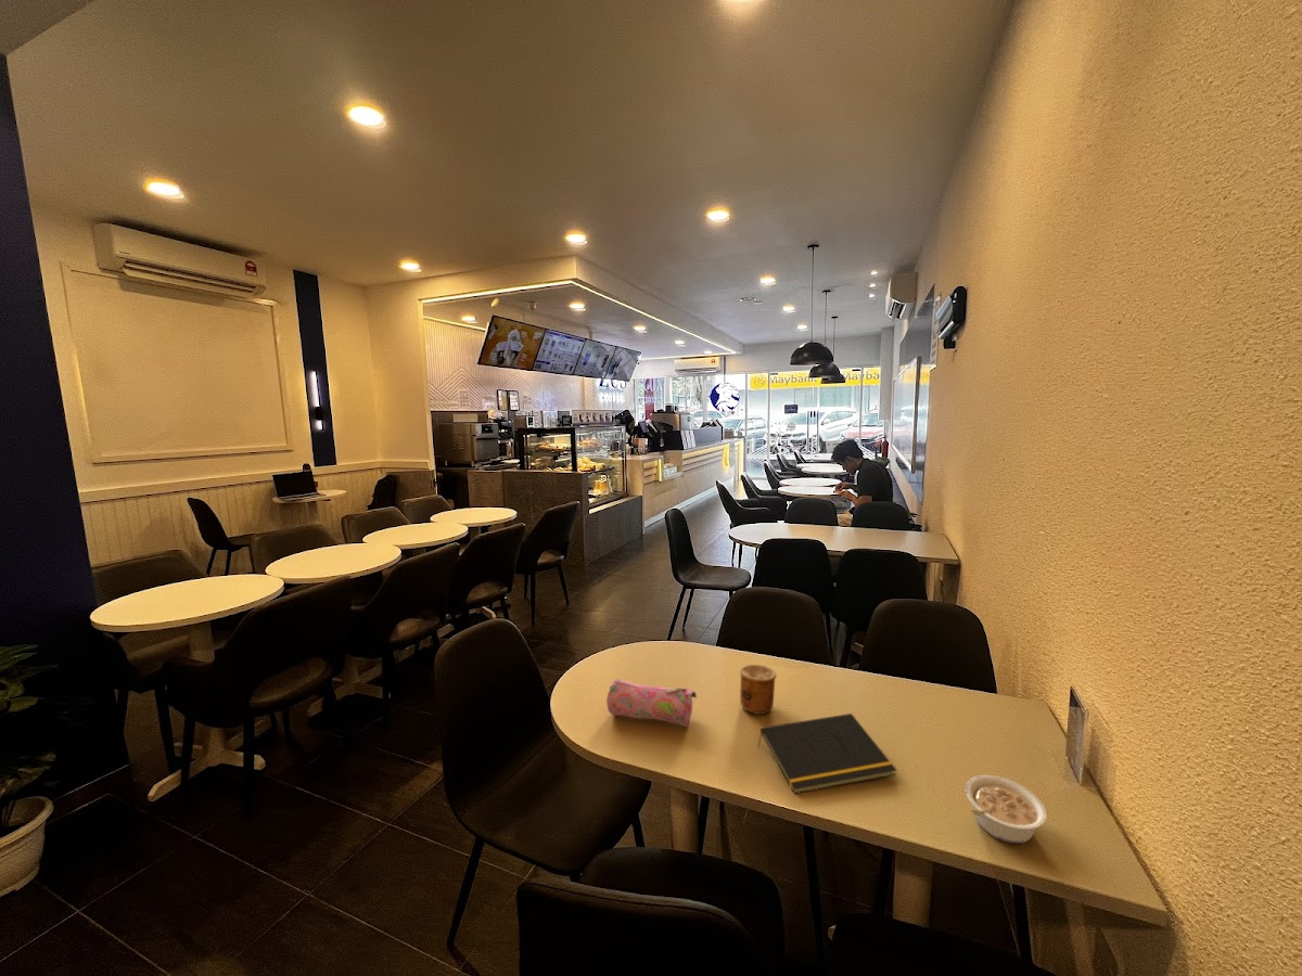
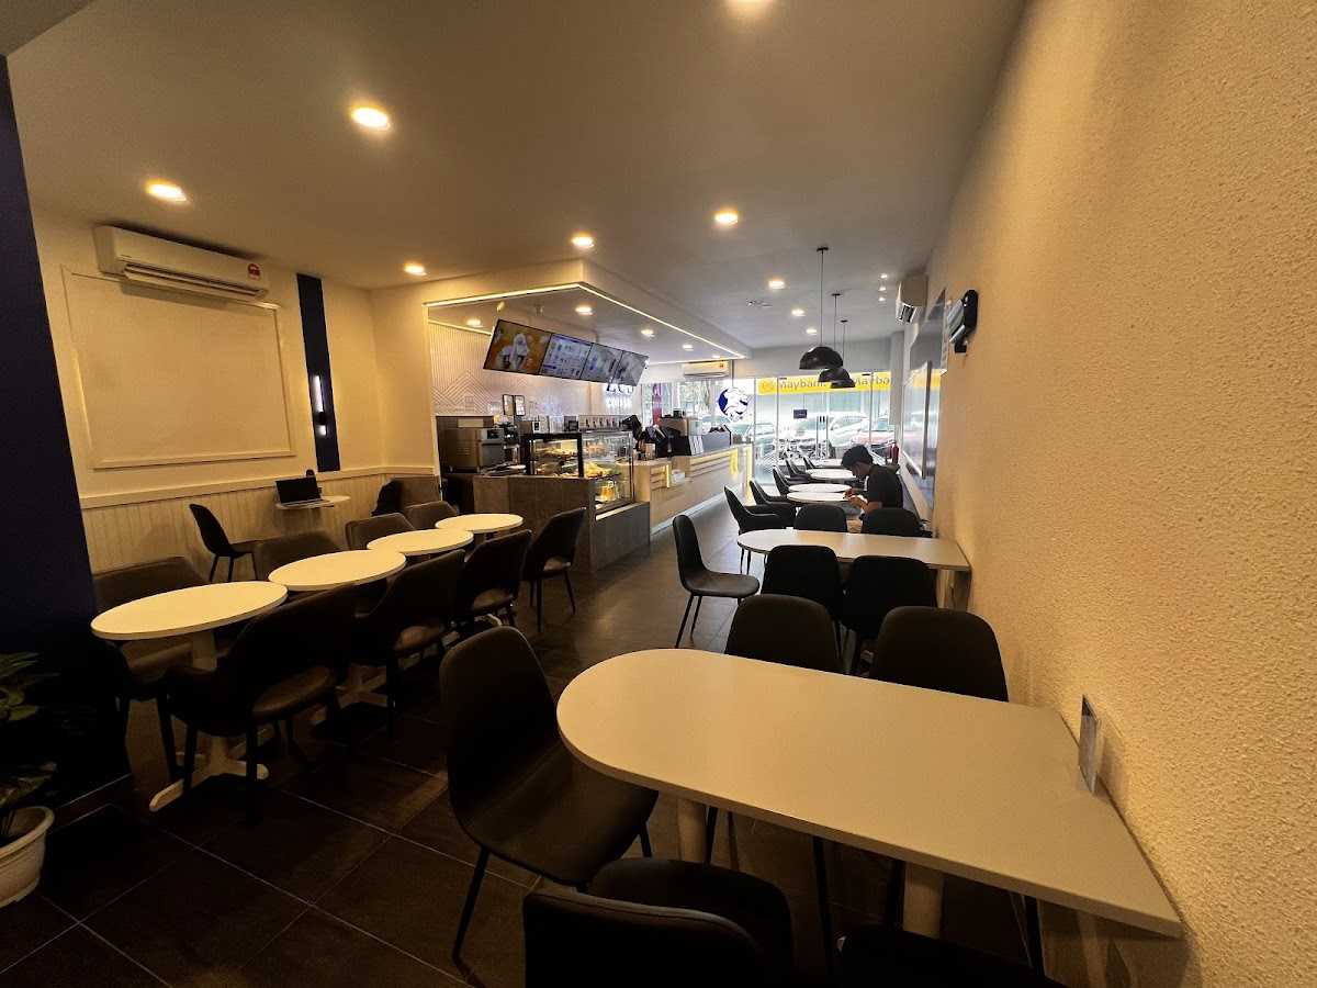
- cup [739,664,778,716]
- legume [963,774,1048,845]
- pencil case [605,678,698,728]
- notepad [757,712,897,795]
